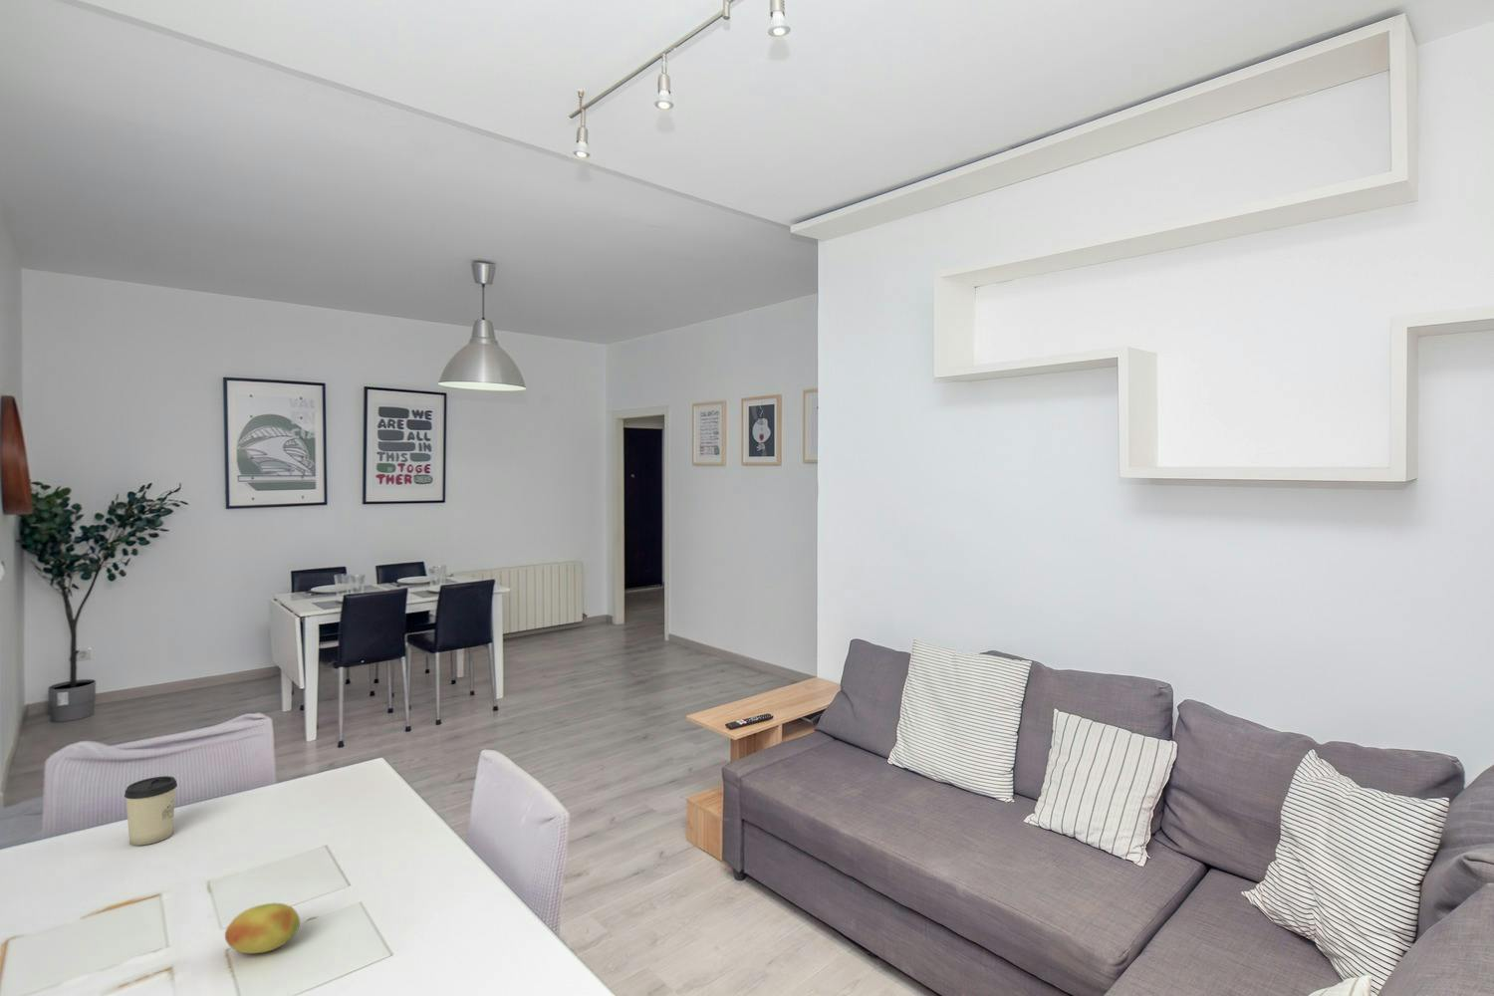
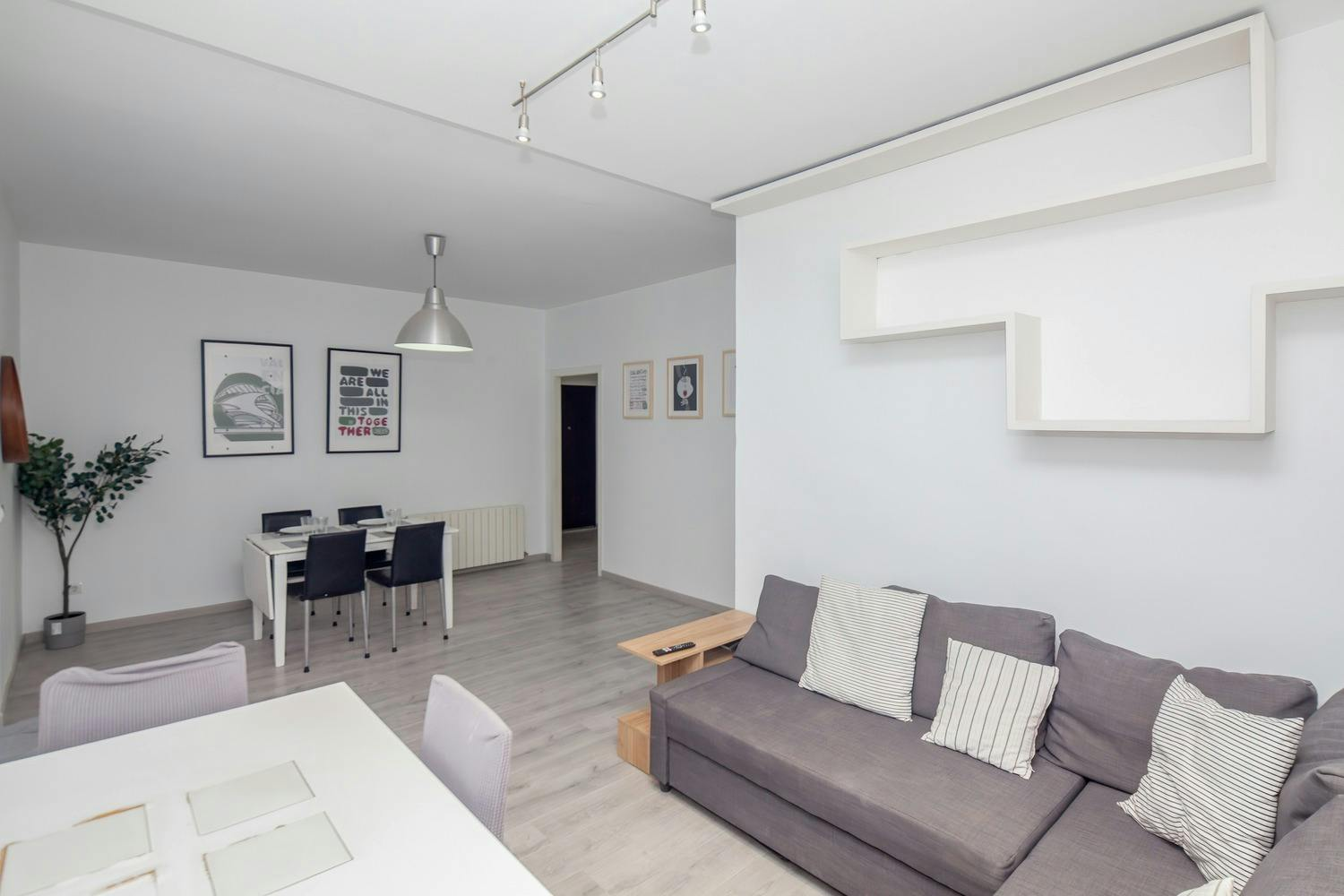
- cup [123,775,178,847]
- fruit [225,903,301,954]
